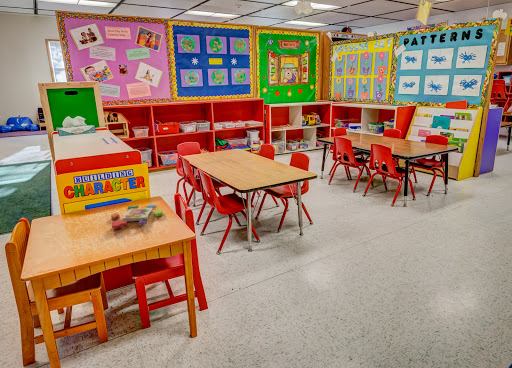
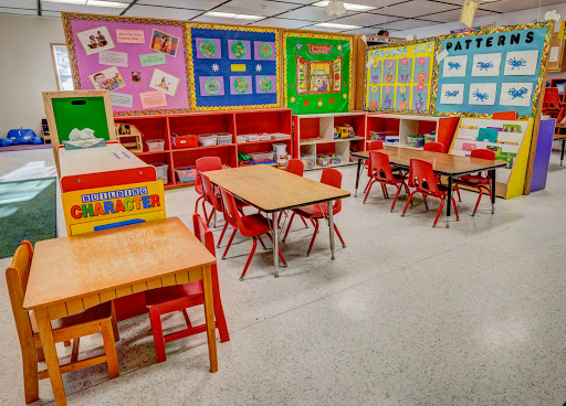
- pattern blocks set [110,203,164,230]
